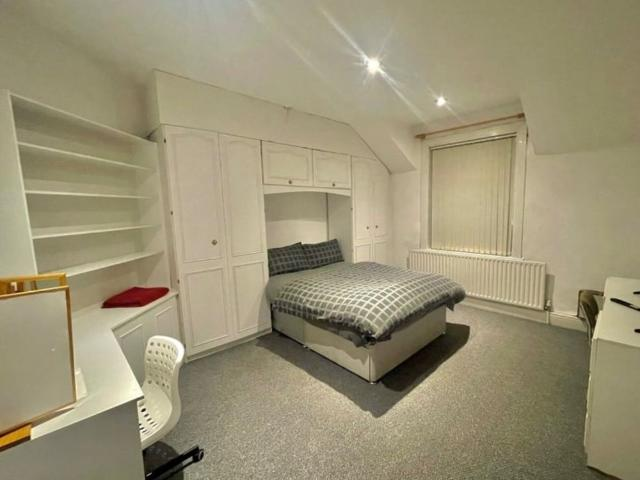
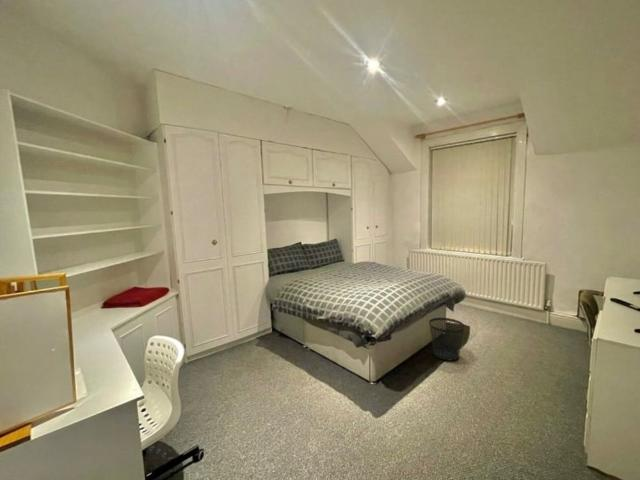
+ wastebasket [428,317,466,362]
